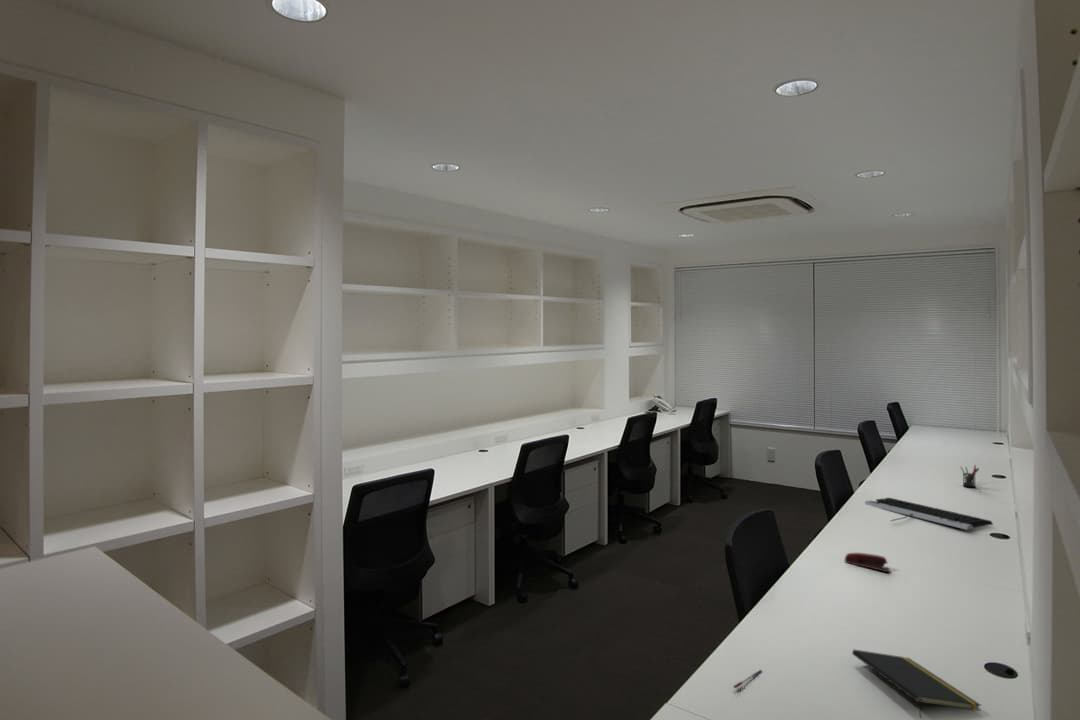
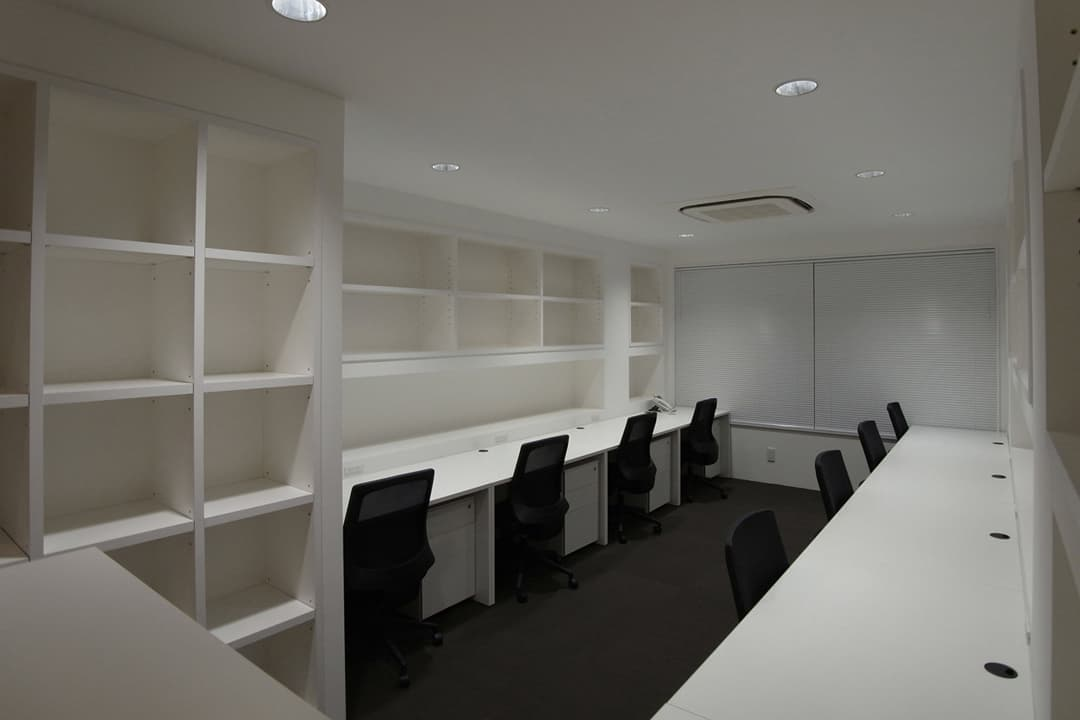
- stapler [843,552,892,573]
- pen holder [959,464,980,488]
- keyboard [864,497,994,531]
- notepad [851,649,982,719]
- pen [732,669,764,689]
